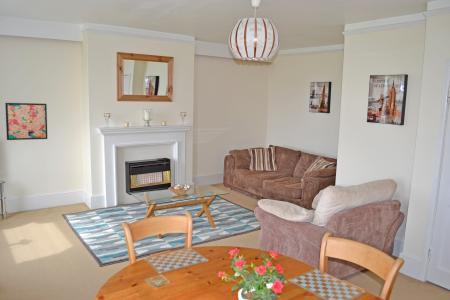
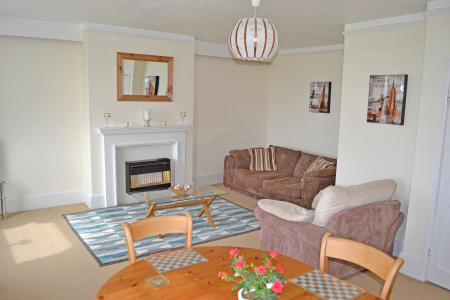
- wall art [4,102,48,141]
